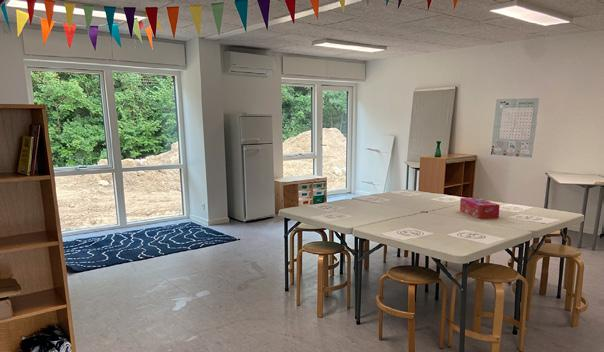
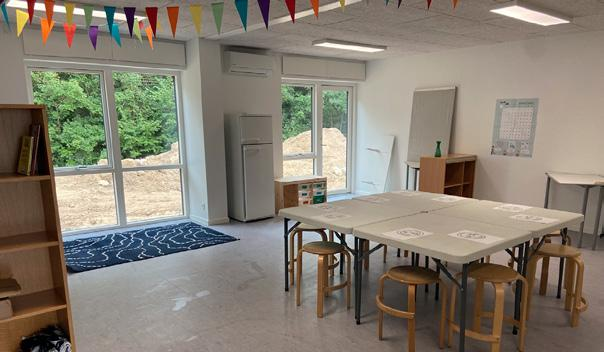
- tissue box [459,197,501,220]
